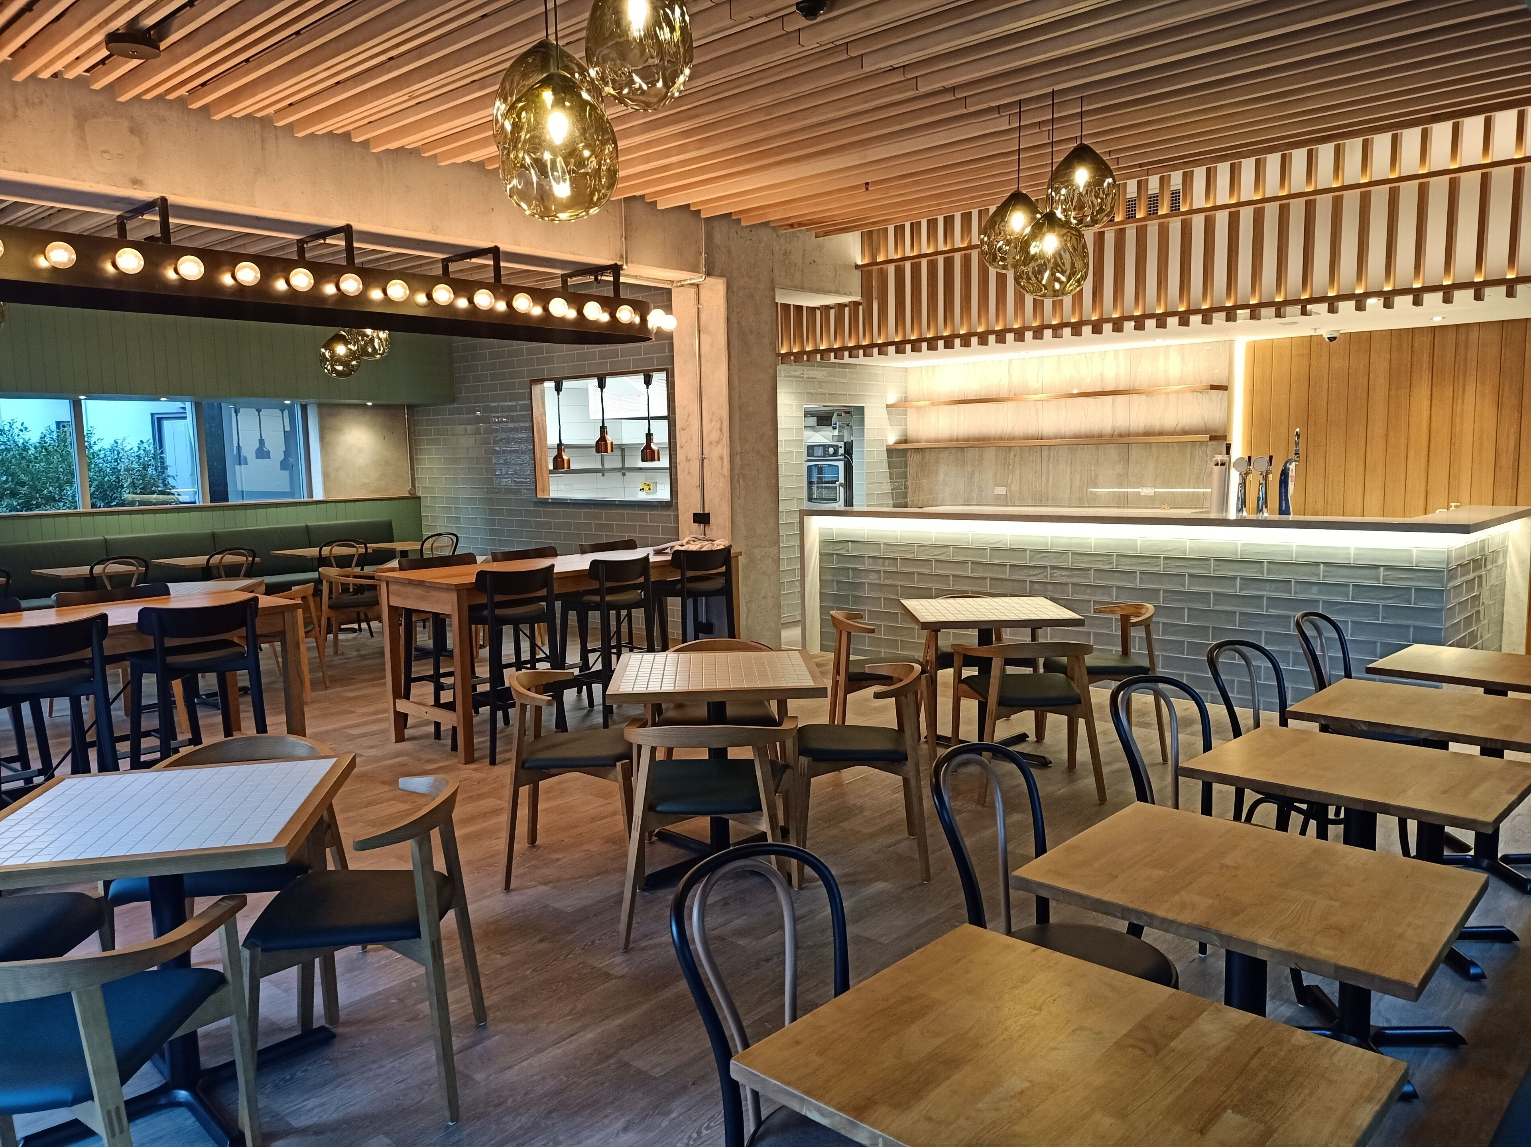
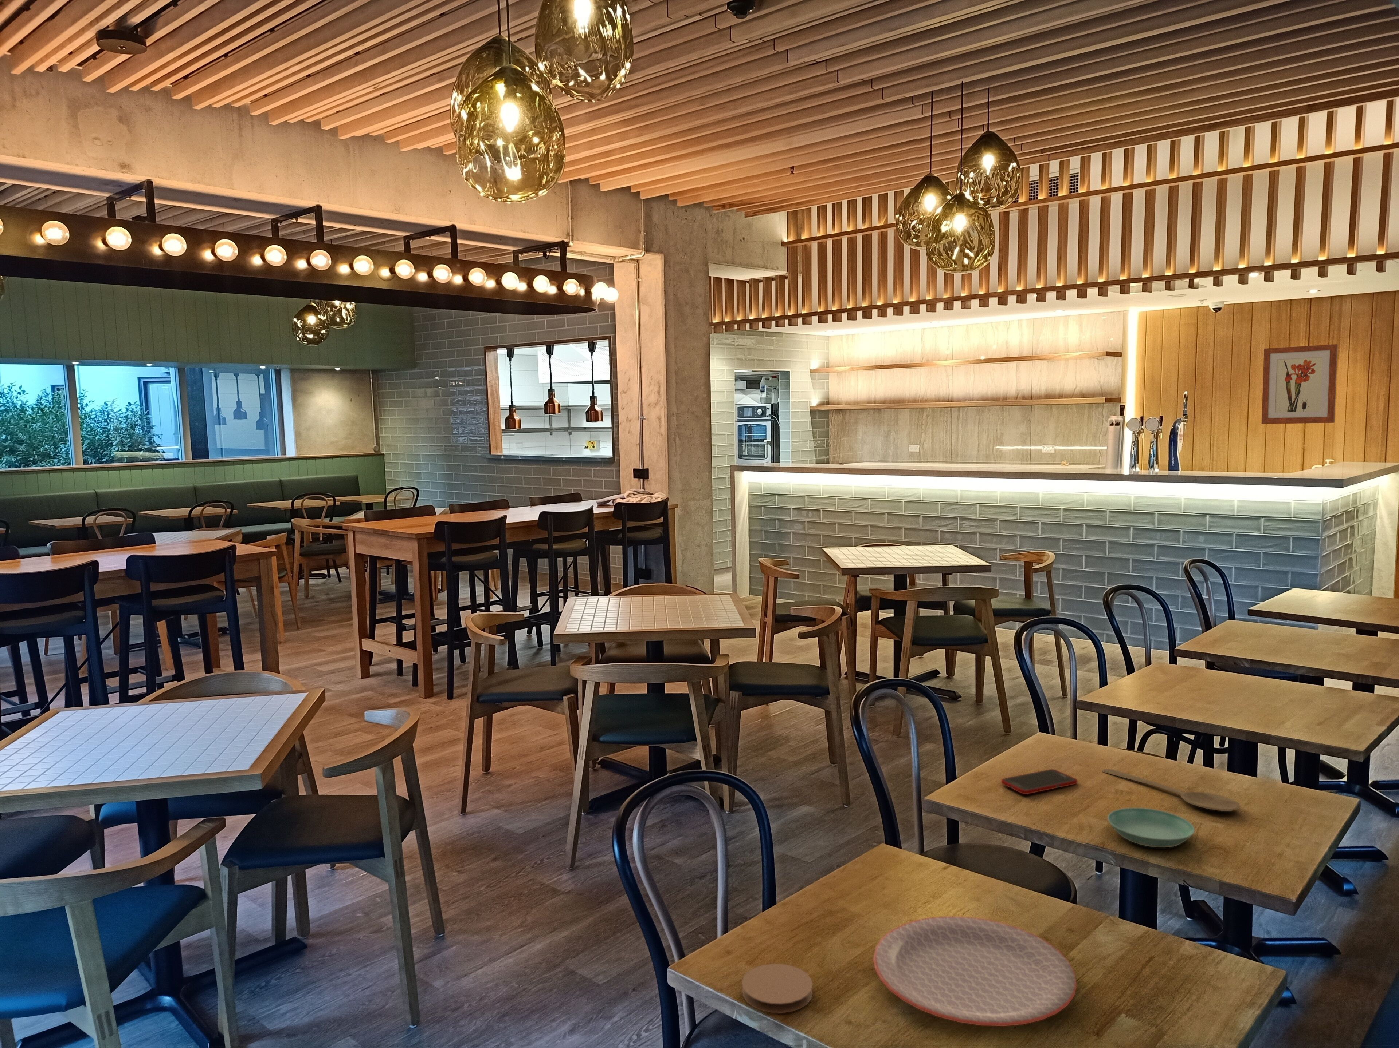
+ wall art [1261,343,1338,424]
+ saucer [1107,808,1195,848]
+ coaster [741,963,813,1014]
+ wooden spoon [1102,768,1240,811]
+ cell phone [1001,768,1077,795]
+ plate [872,916,1077,1026]
